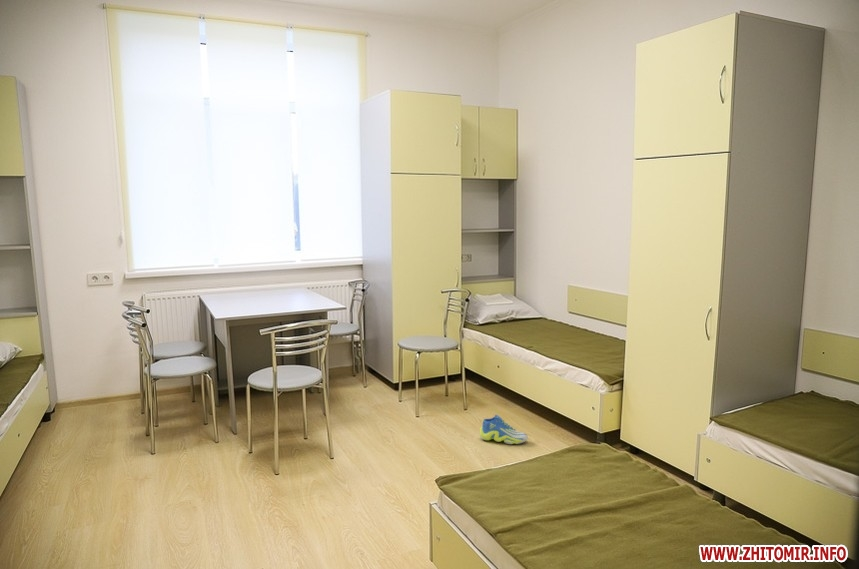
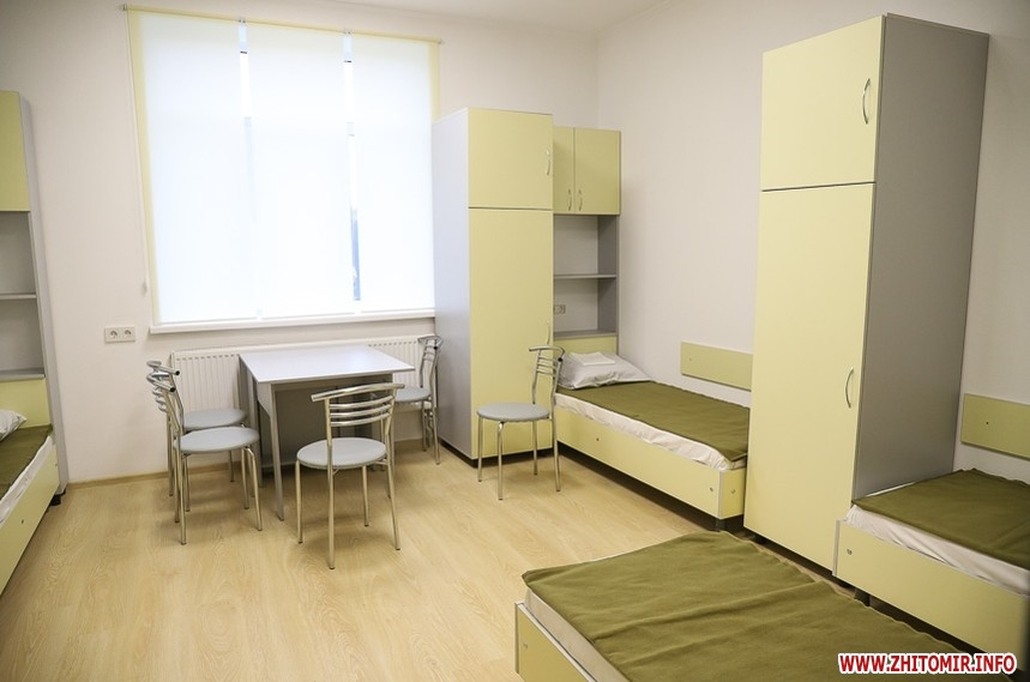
- sneaker [479,414,529,445]
